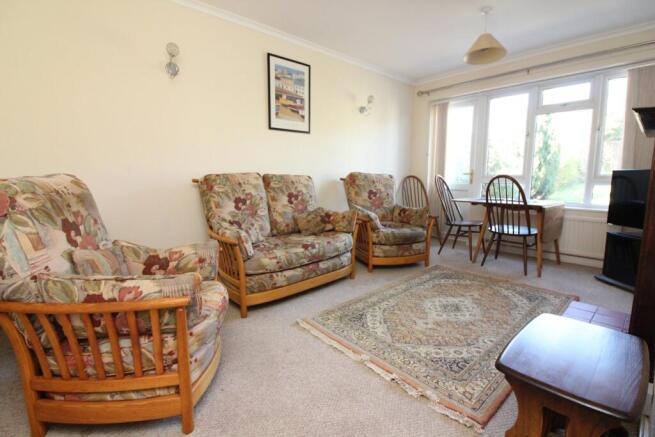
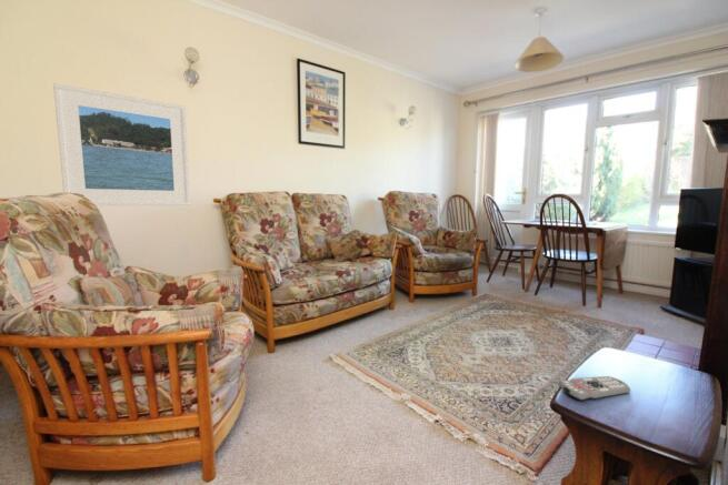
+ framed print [52,82,191,206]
+ remote control [558,375,631,402]
